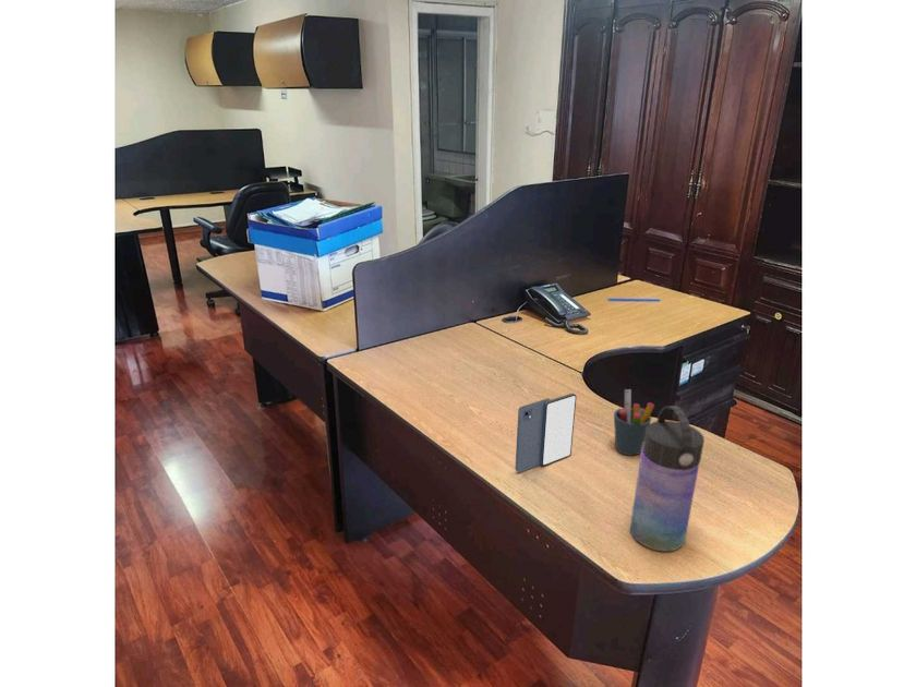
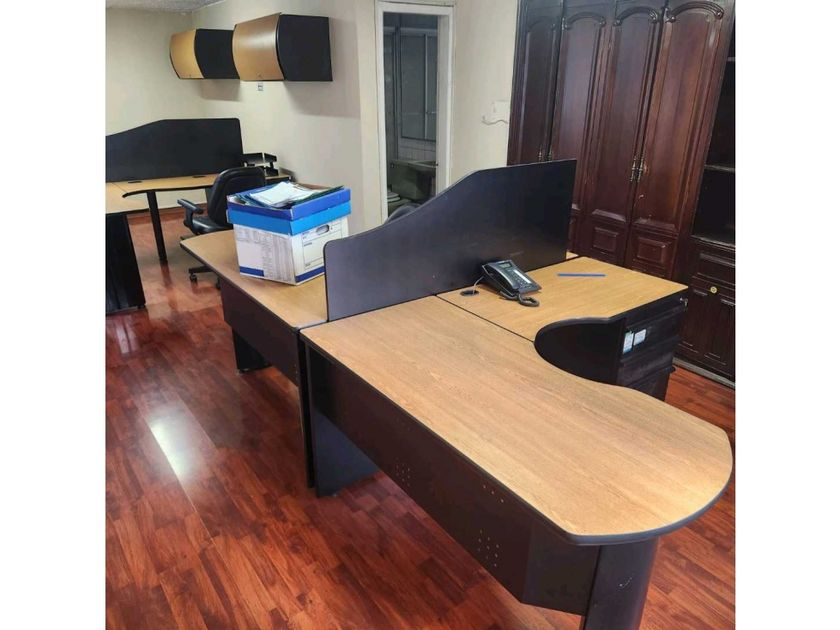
- water bottle [629,405,706,553]
- pen holder [613,388,655,457]
- smartphone [514,393,577,473]
